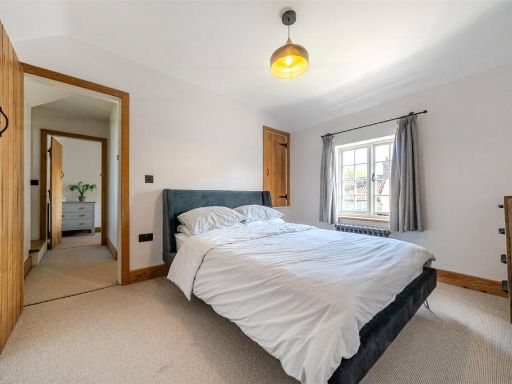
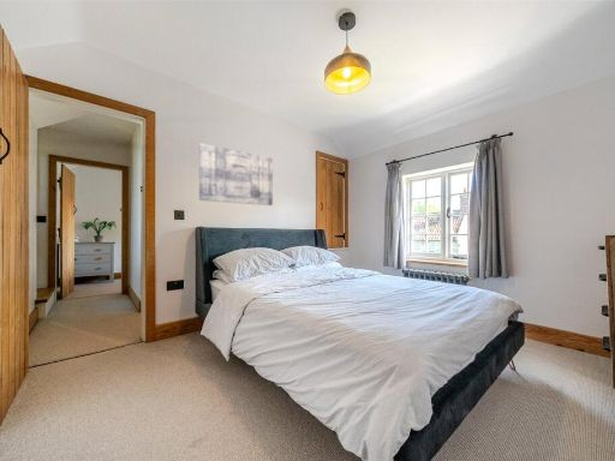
+ wall art [198,142,274,206]
